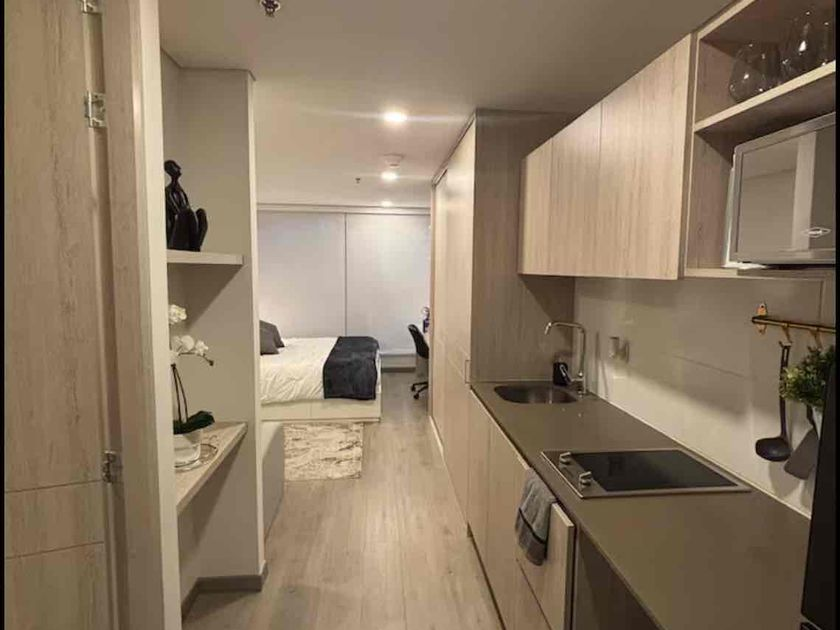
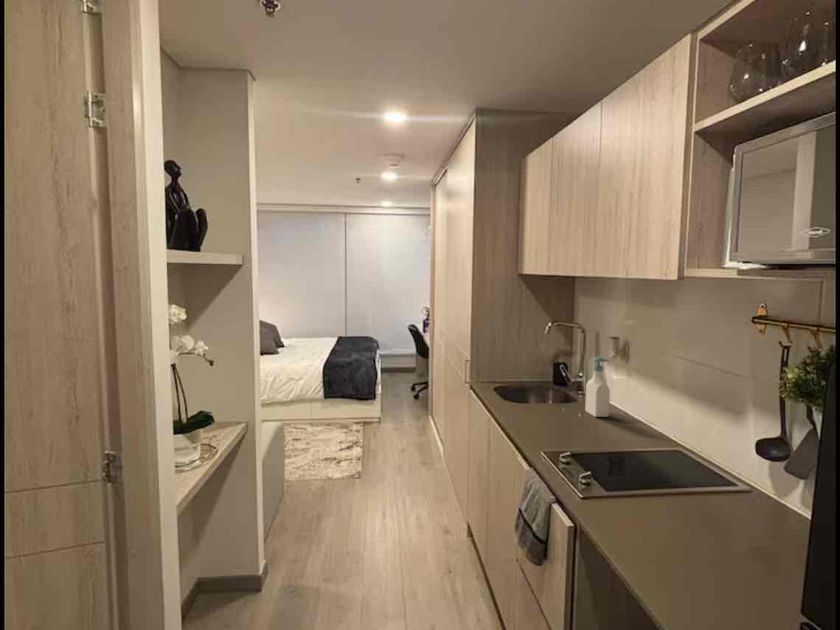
+ soap bottle [584,356,611,418]
